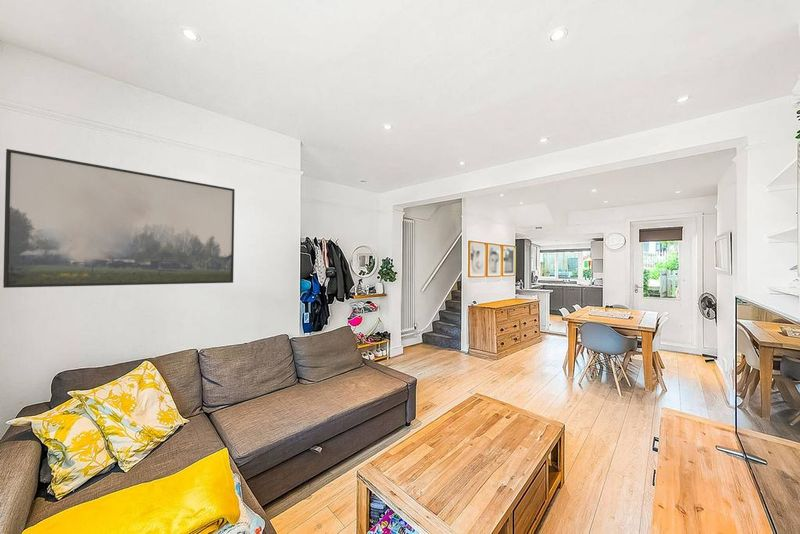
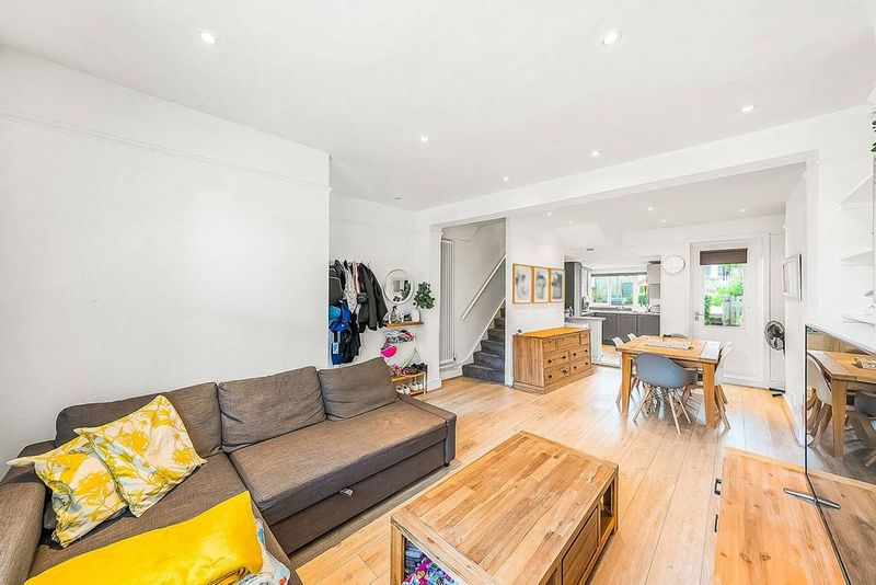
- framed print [2,148,236,289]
